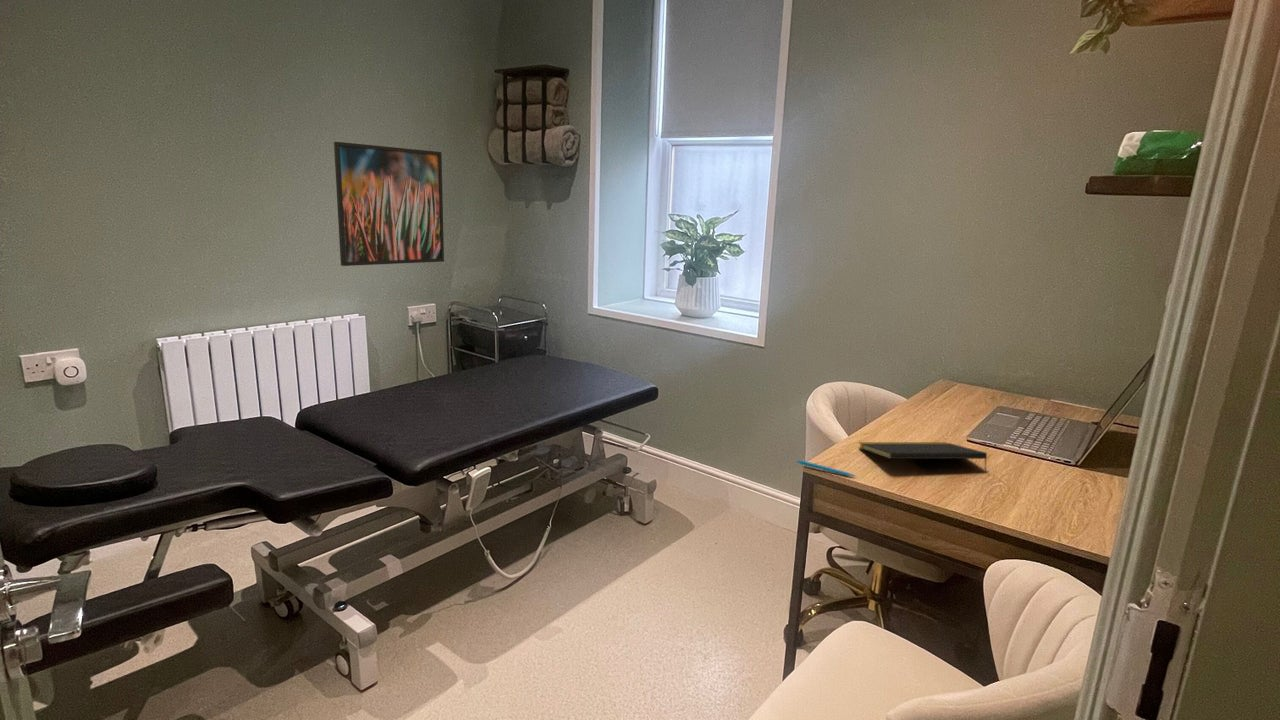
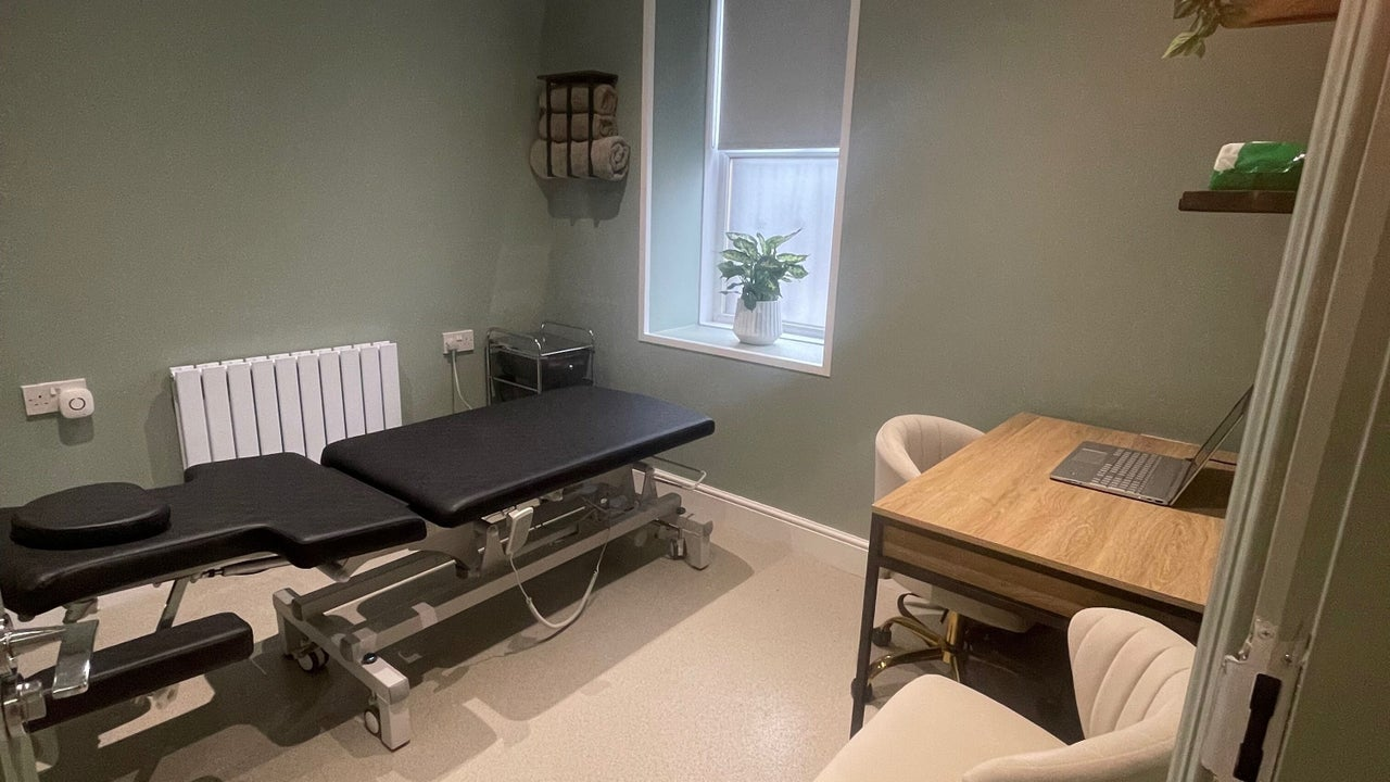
- notepad [858,441,988,473]
- pen [795,459,857,478]
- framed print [333,141,445,267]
